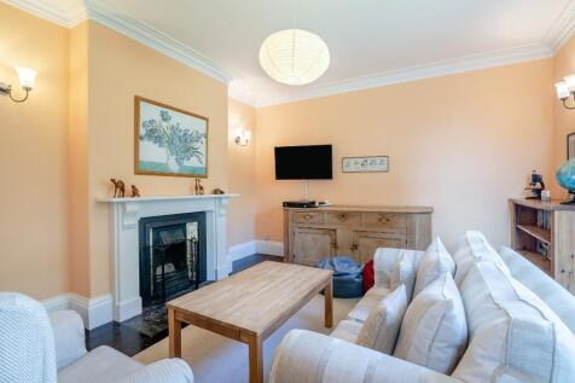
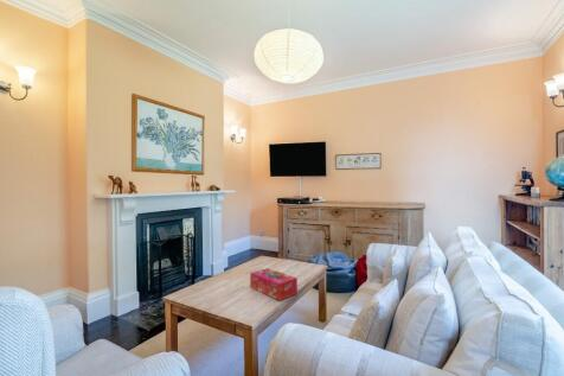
+ tissue box [249,267,299,301]
